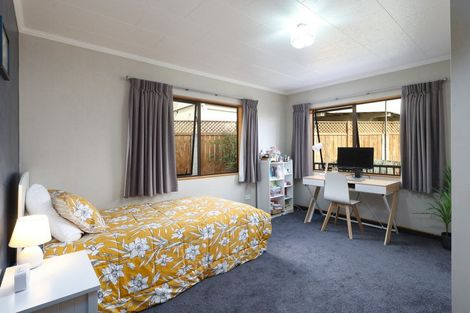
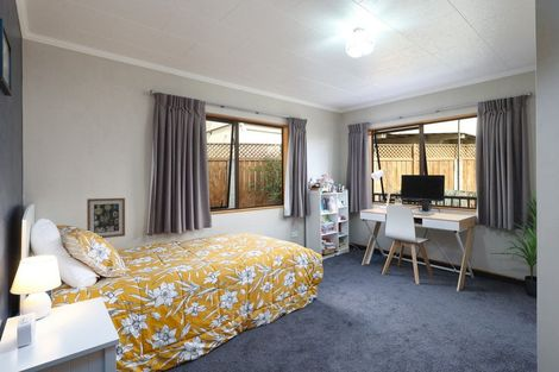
+ wall art [86,197,126,239]
